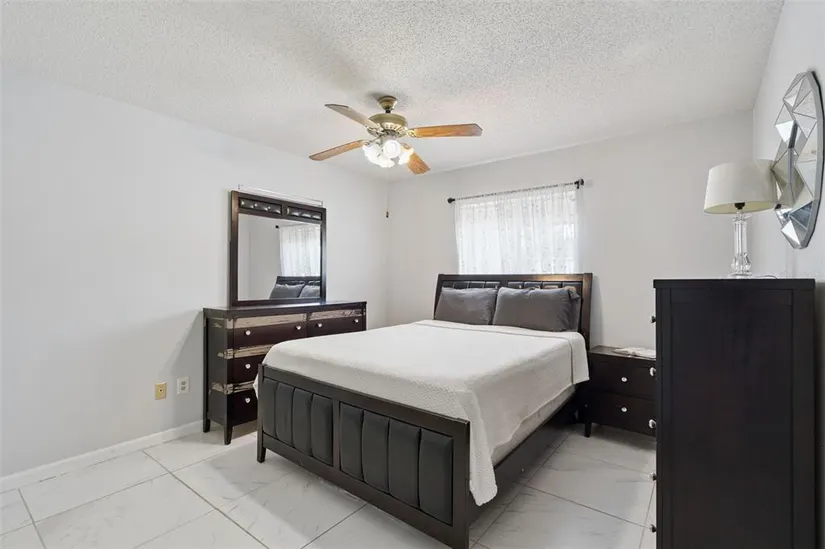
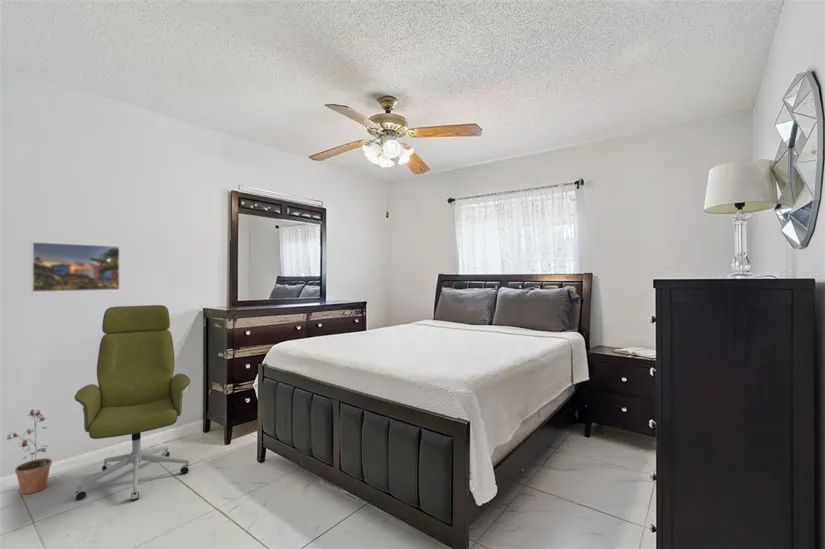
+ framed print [30,241,121,293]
+ potted plant [5,408,53,495]
+ office chair [73,304,191,502]
